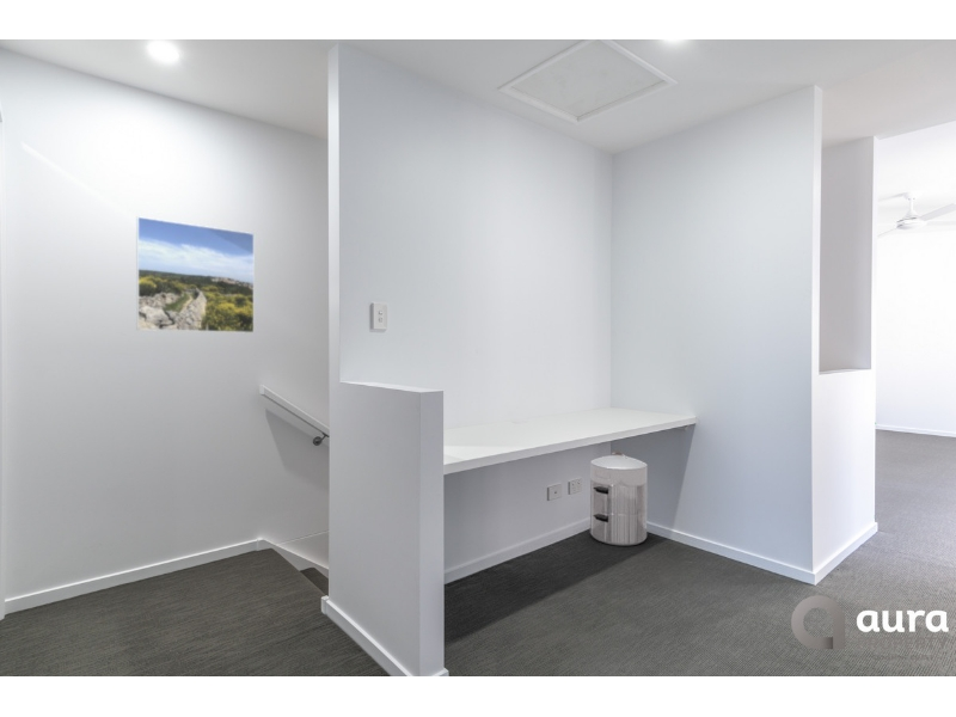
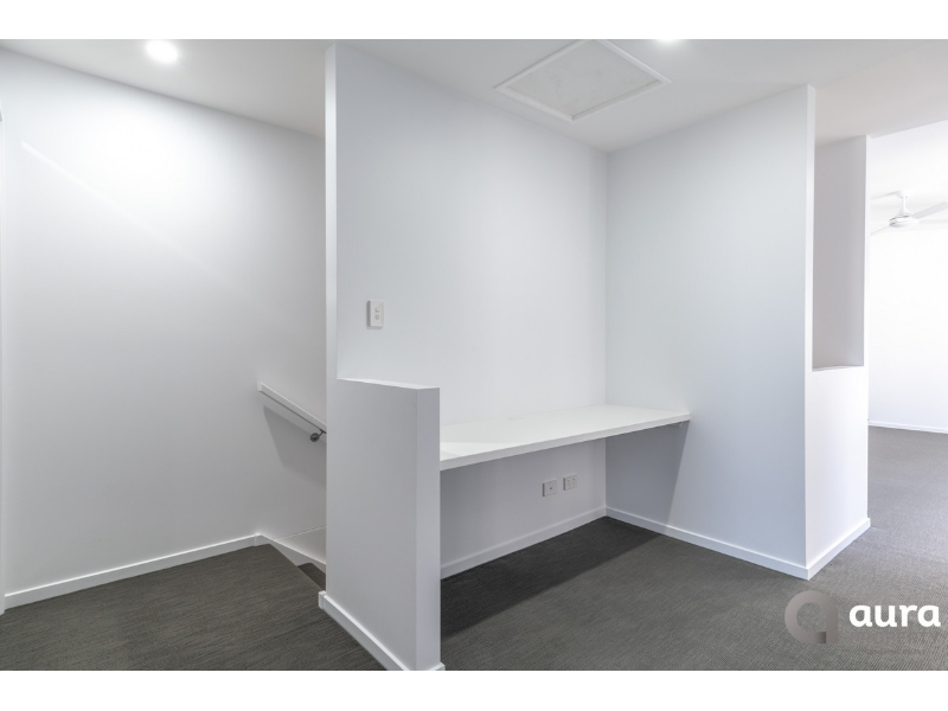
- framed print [135,215,256,335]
- waste bin [589,452,649,546]
